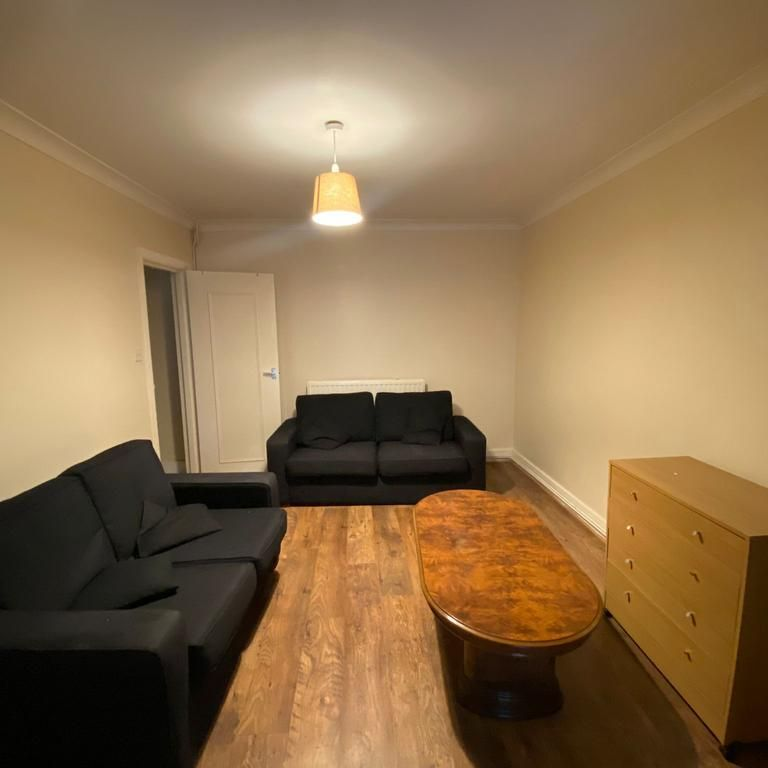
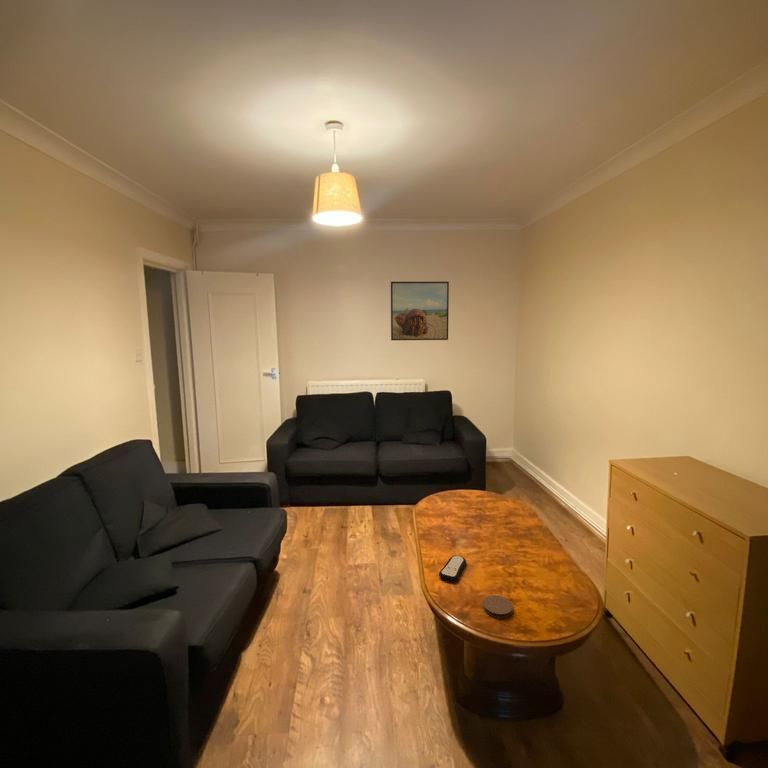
+ coaster [482,594,514,619]
+ remote control [438,555,467,583]
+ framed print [390,281,450,341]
